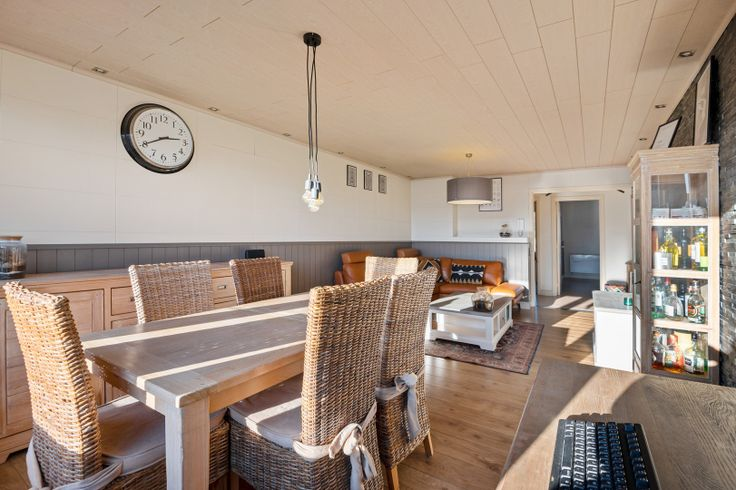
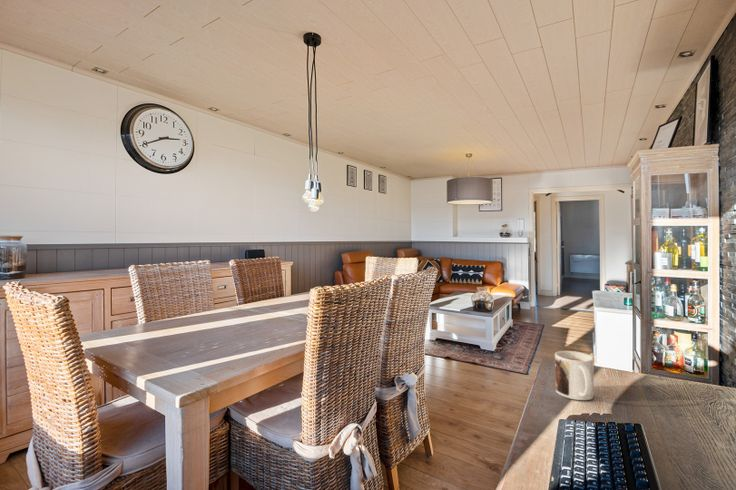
+ mug [554,350,595,401]
